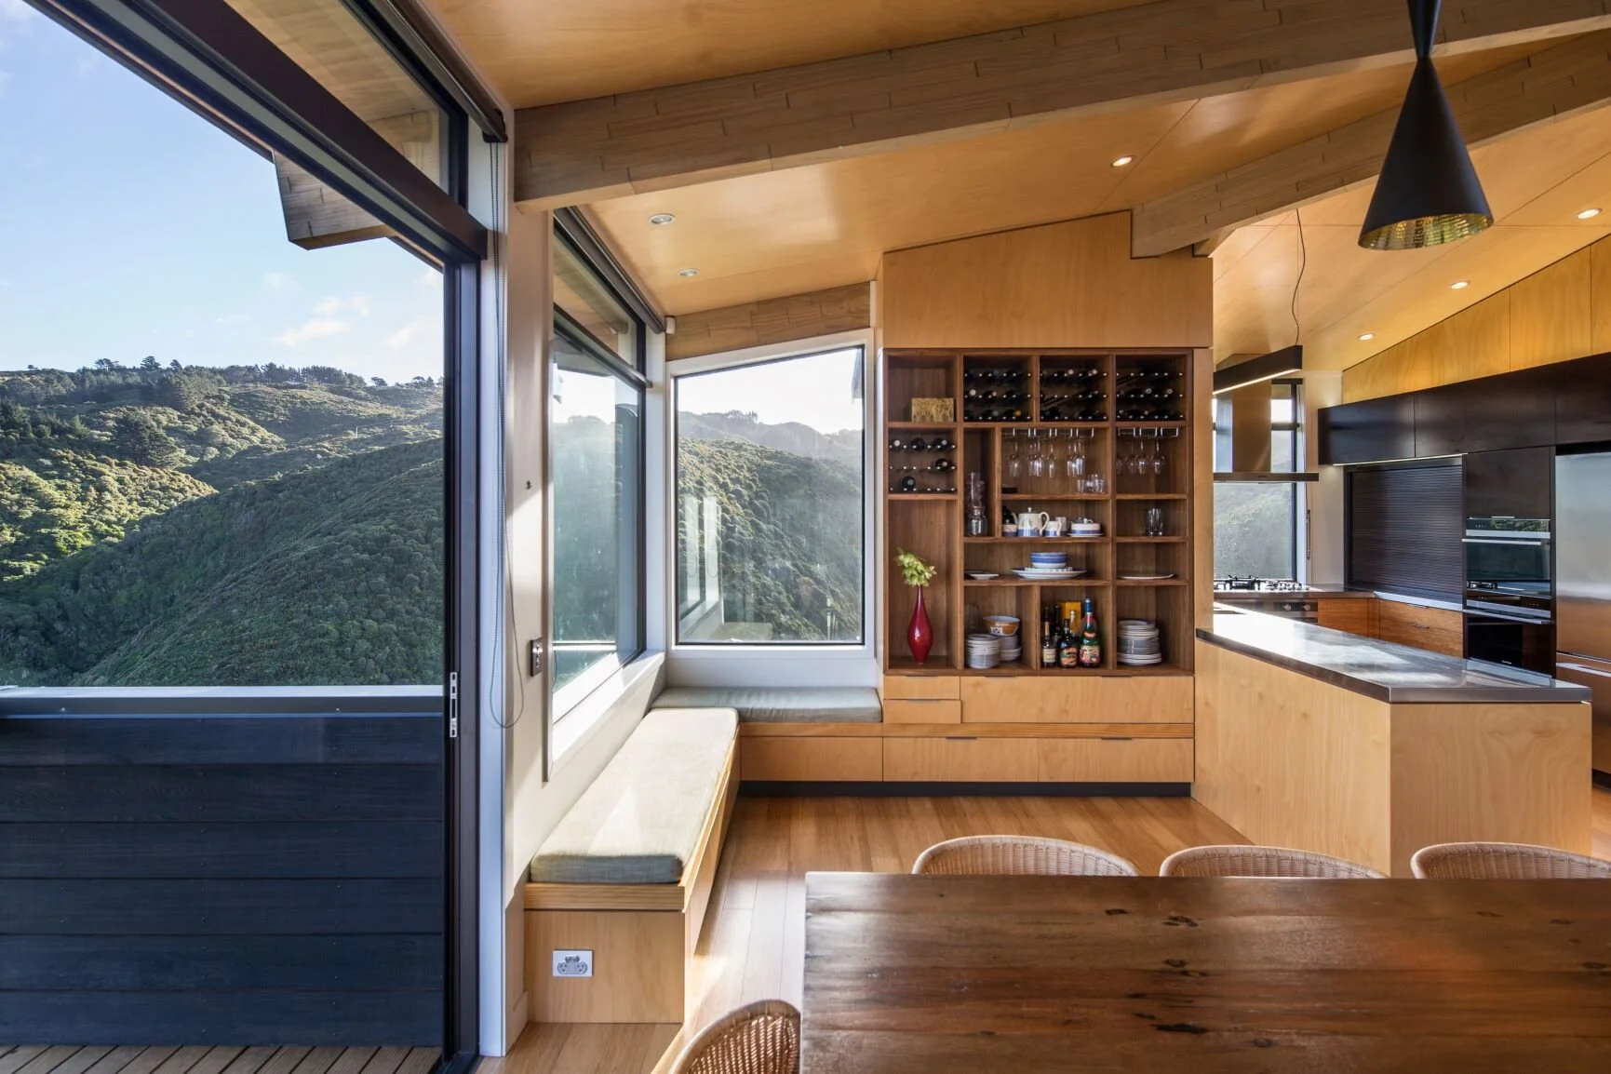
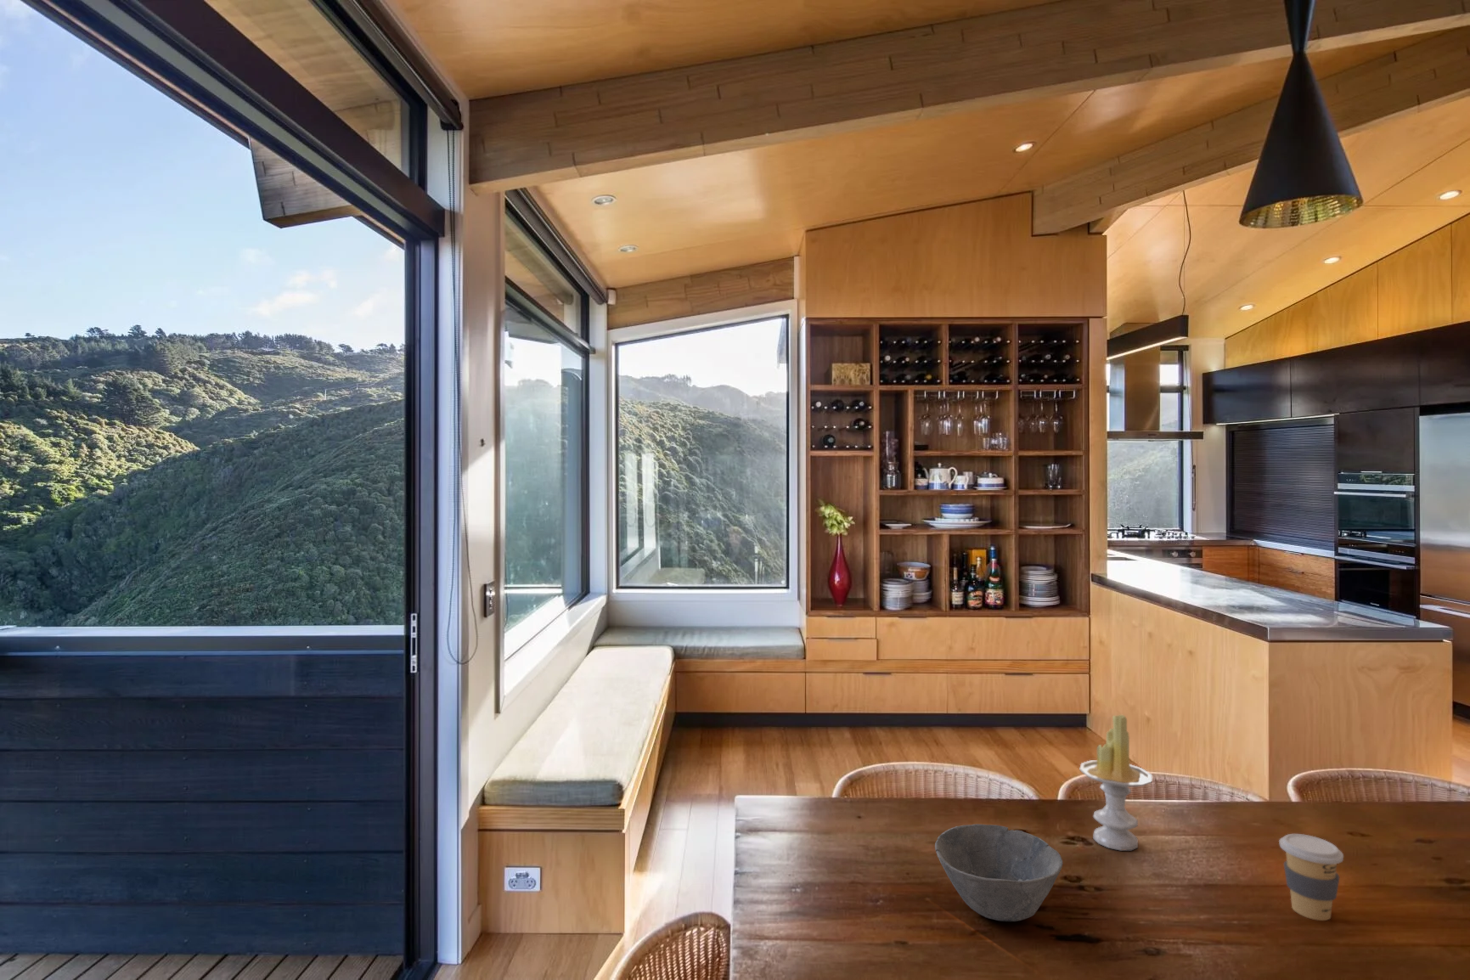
+ bowl [934,822,1063,922]
+ coffee cup [1279,833,1344,921]
+ candle [1080,714,1153,851]
